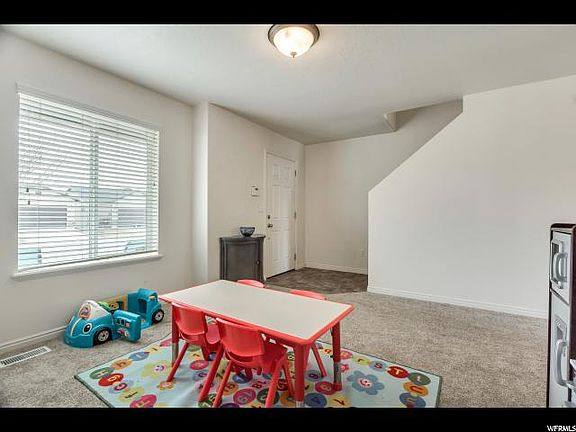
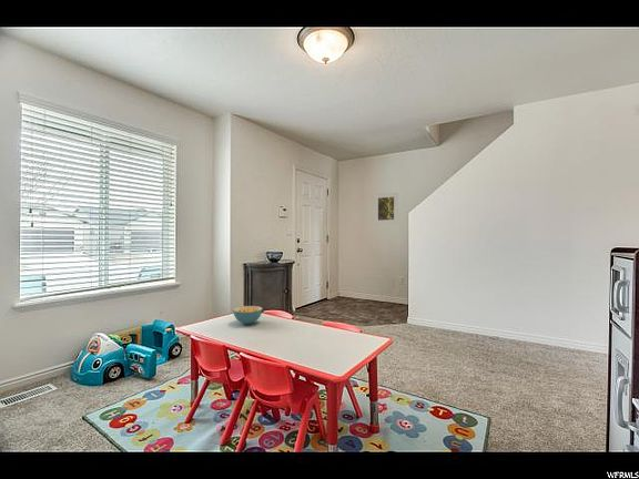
+ cereal bowl [232,305,263,325]
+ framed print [373,192,399,225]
